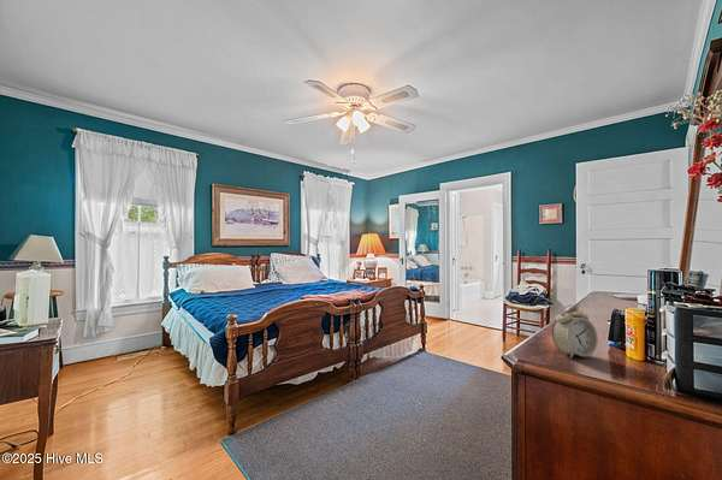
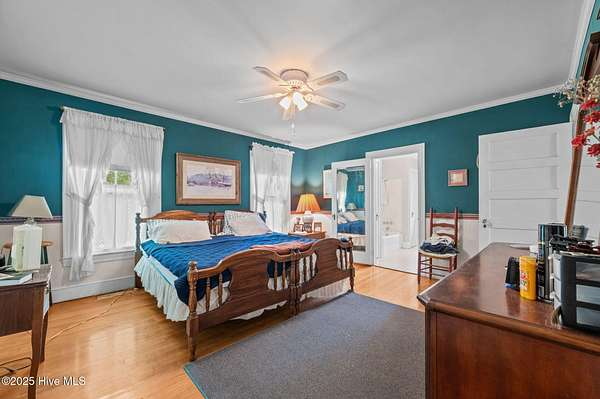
- alarm clock [551,304,599,360]
